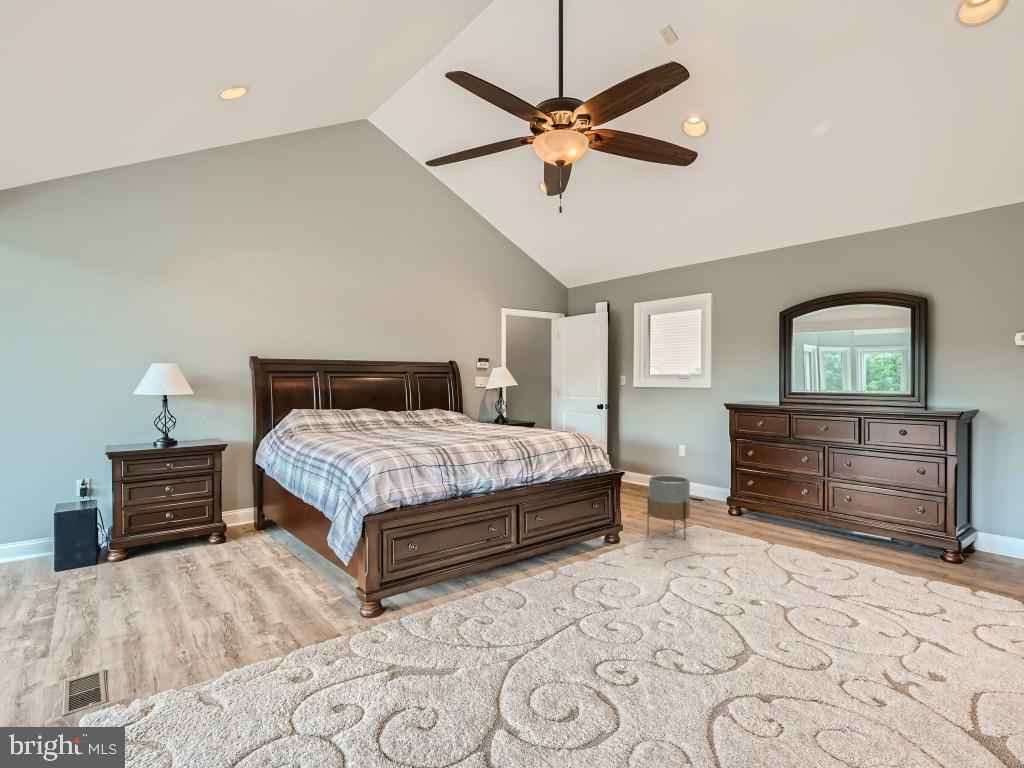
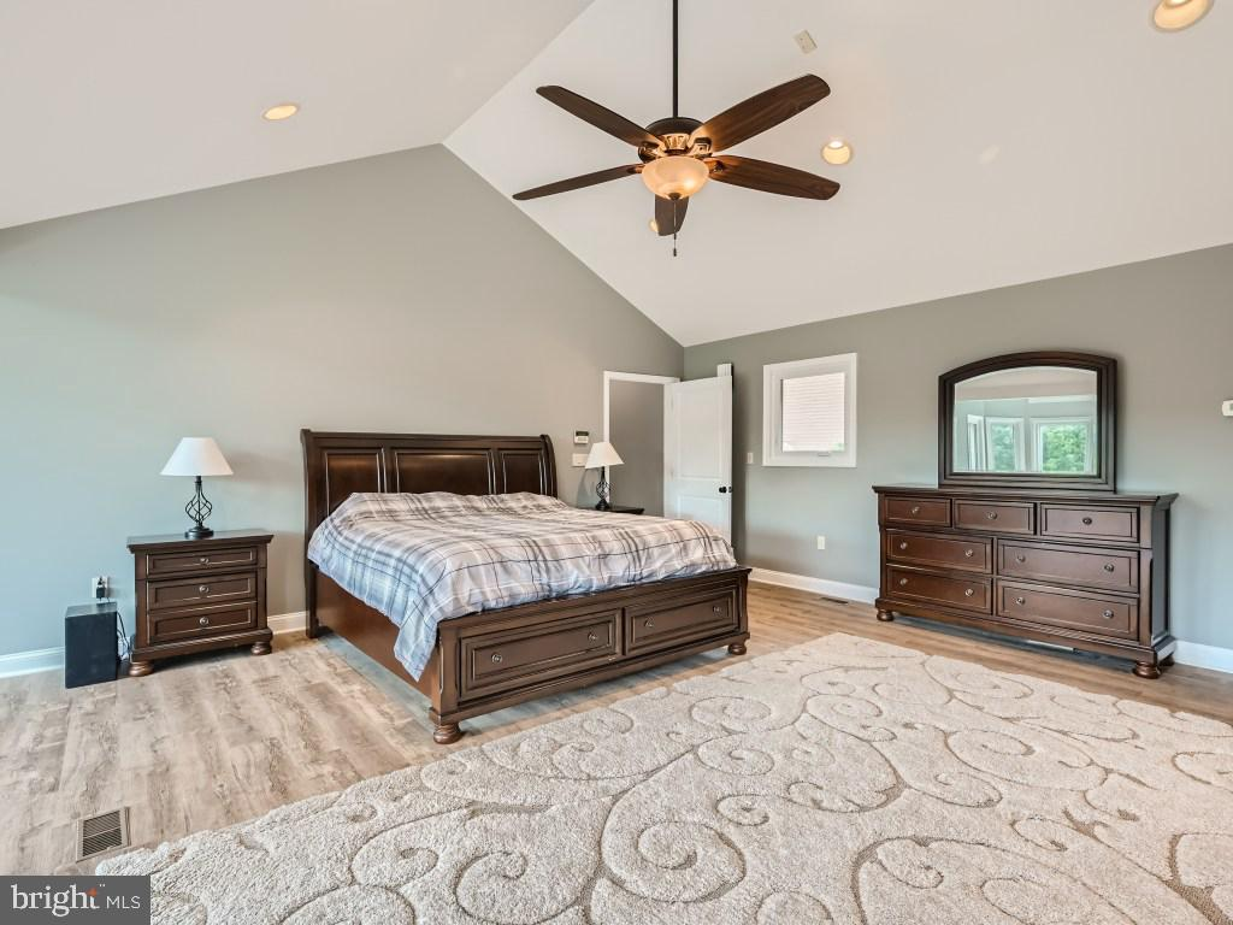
- planter [647,474,691,541]
